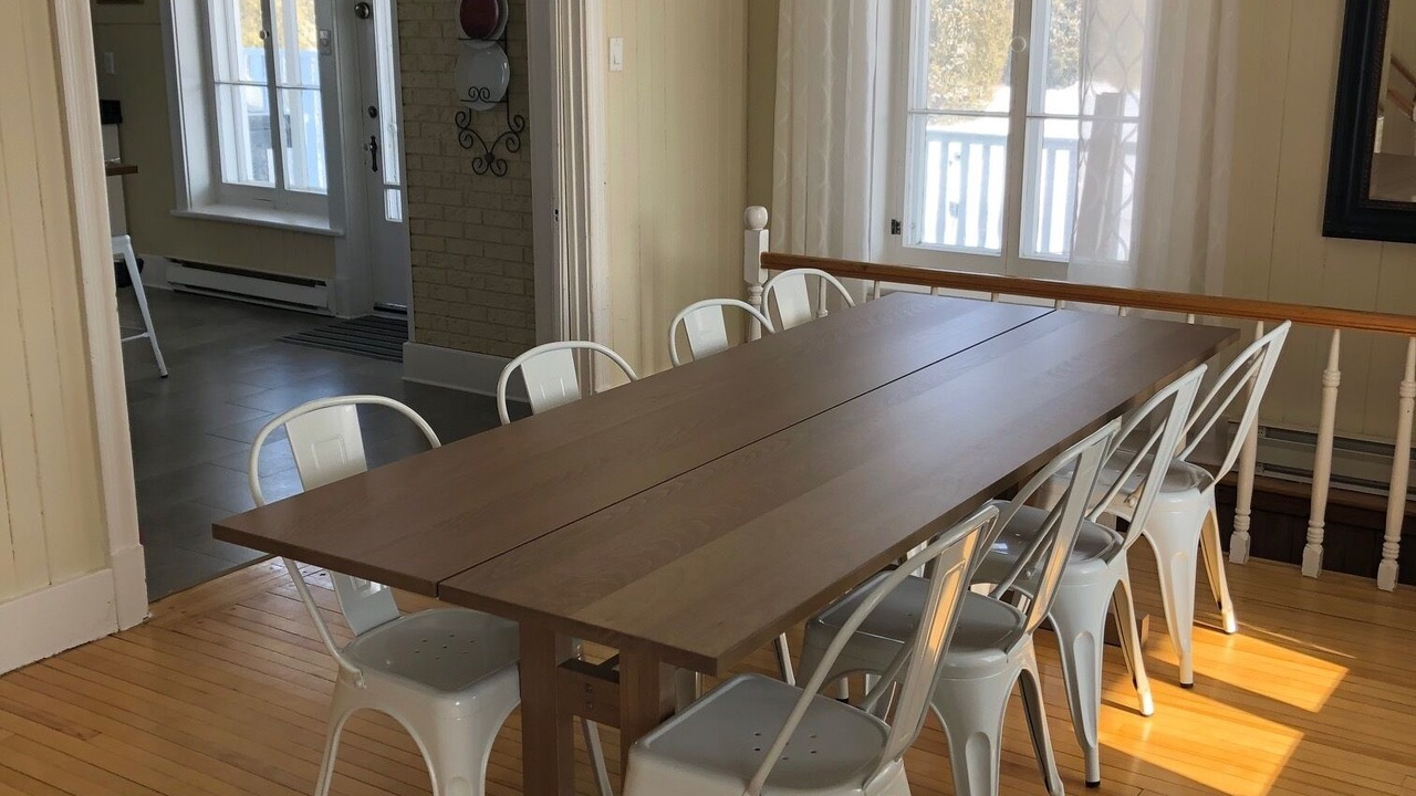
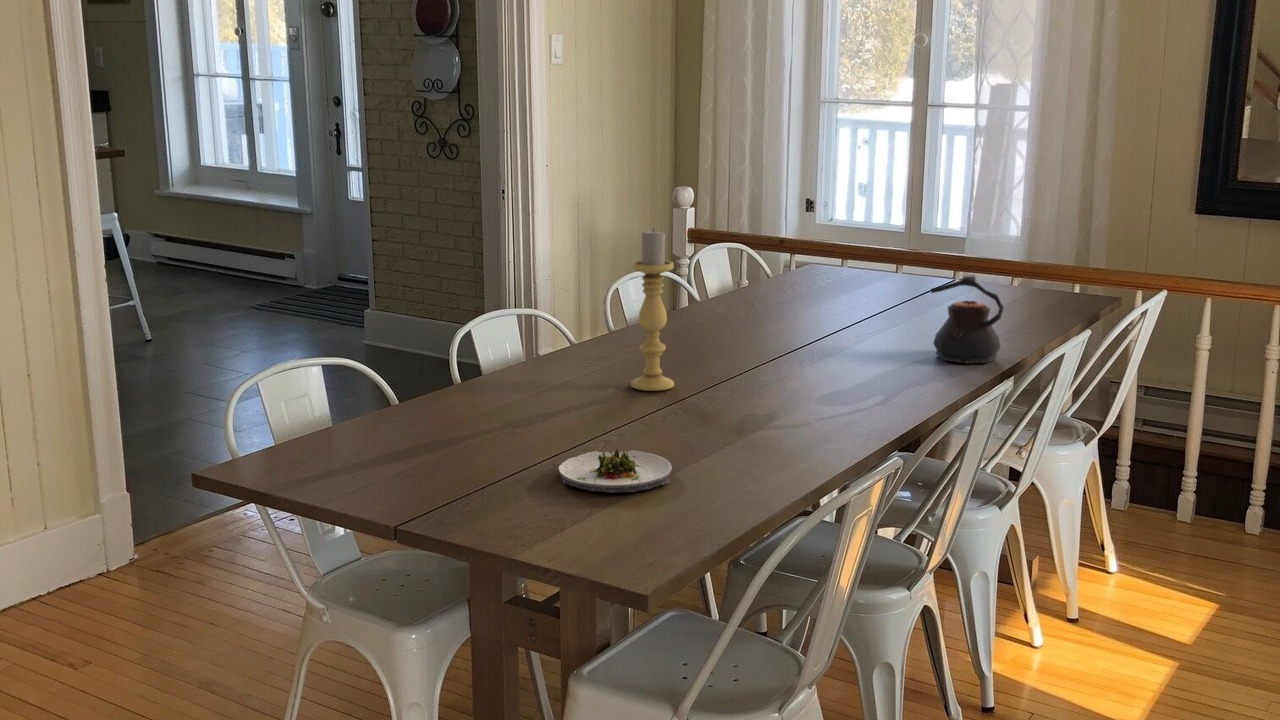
+ candle holder [630,227,675,392]
+ salad plate [558,448,673,494]
+ teapot [930,274,1005,365]
